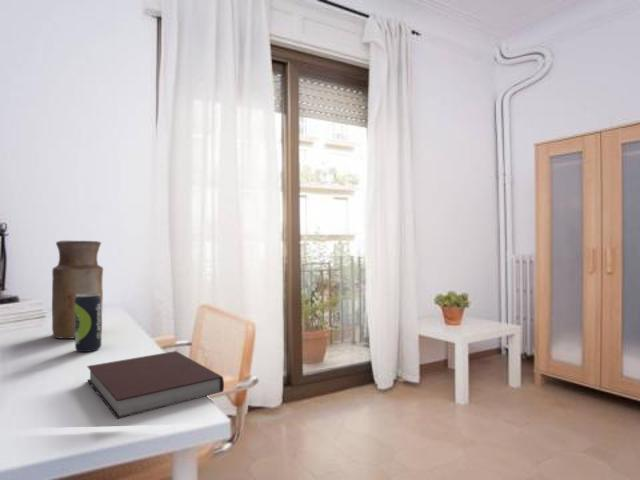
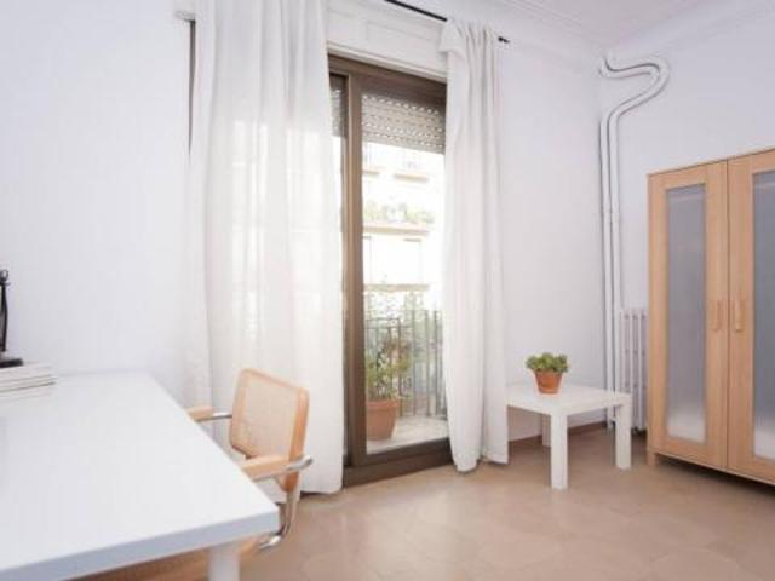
- notebook [86,350,225,420]
- beverage can [74,293,102,353]
- vase [51,240,104,340]
